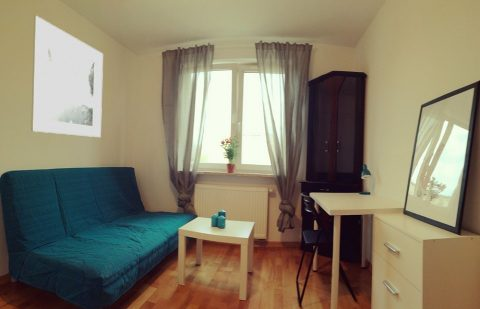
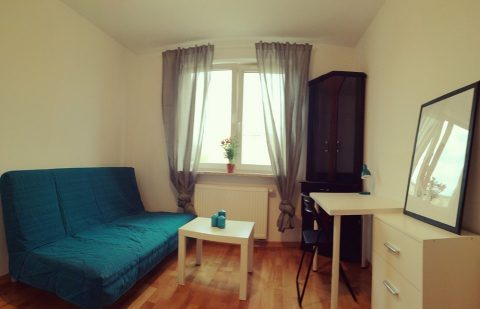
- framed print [30,15,104,138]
